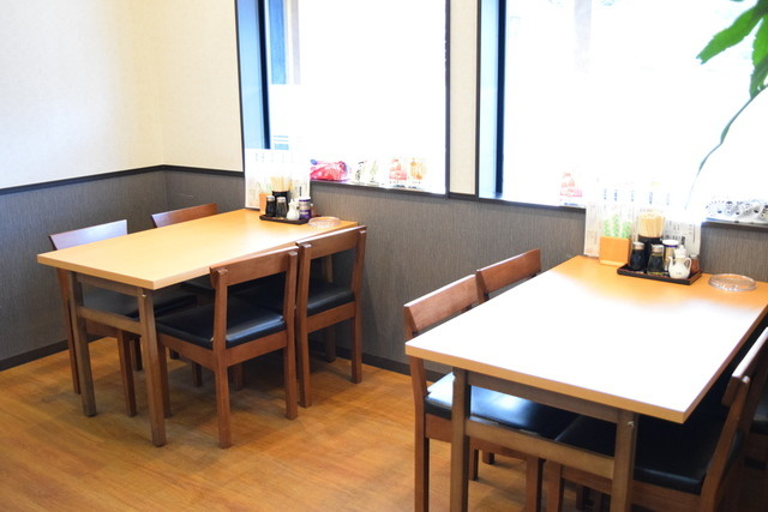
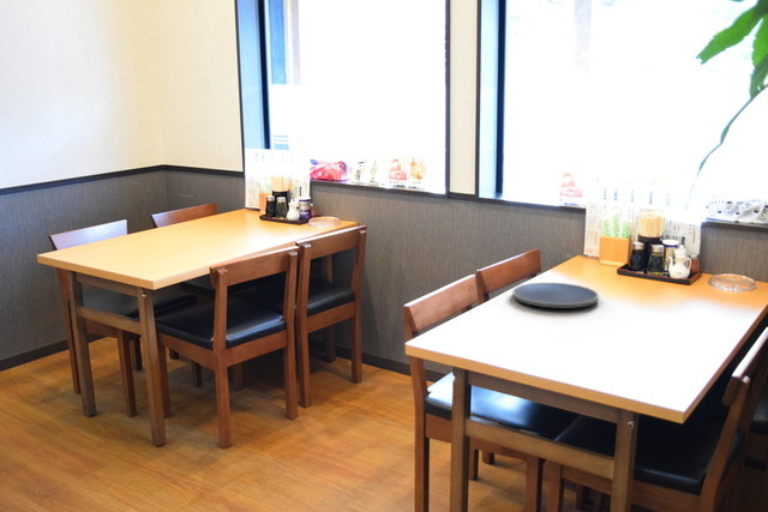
+ plate [511,282,600,308]
